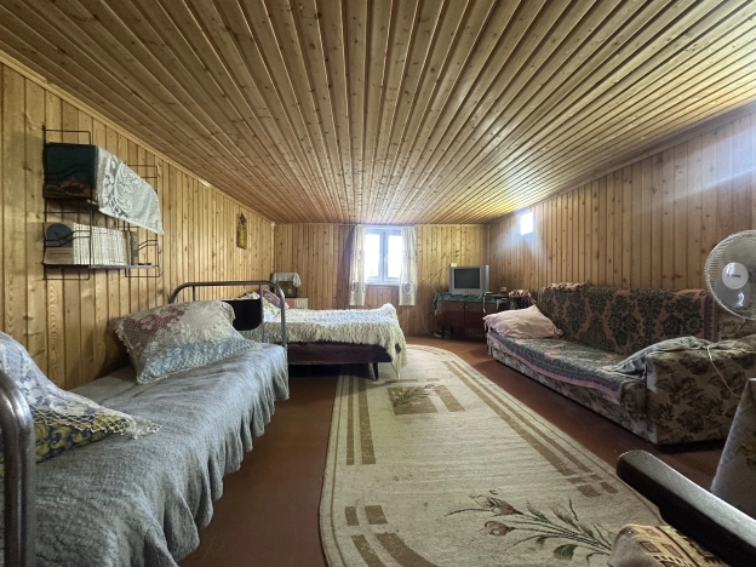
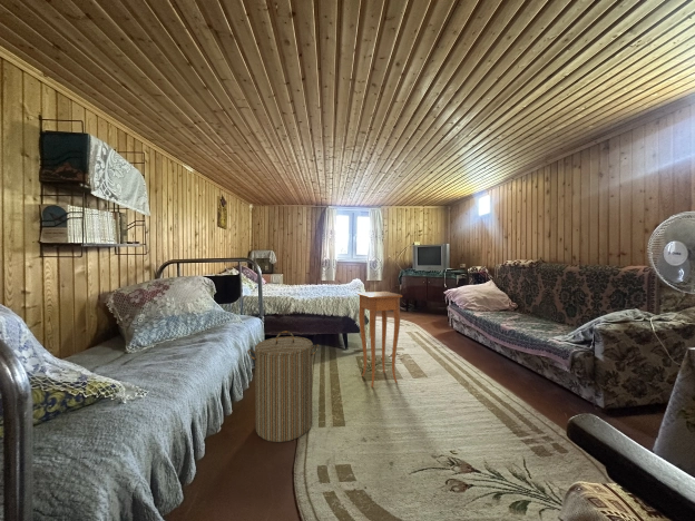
+ laundry hamper [246,330,320,443]
+ side table [356,291,403,389]
